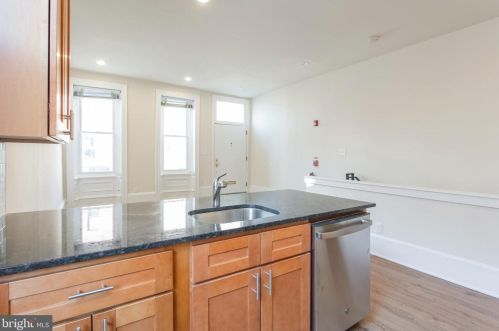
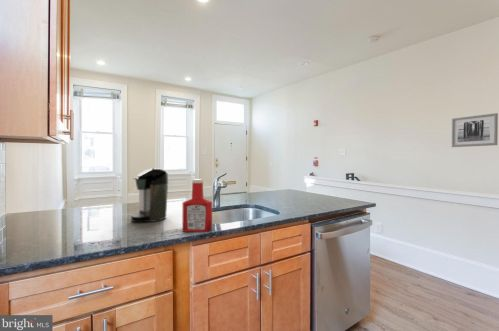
+ coffee maker [130,167,169,223]
+ wall art [450,112,499,148]
+ soap bottle [181,178,213,233]
